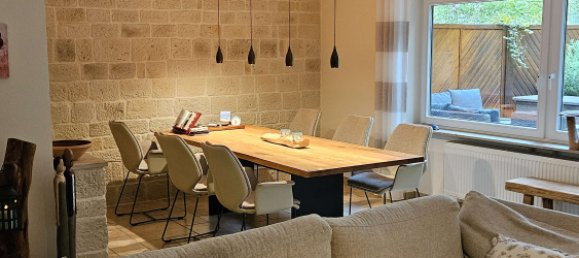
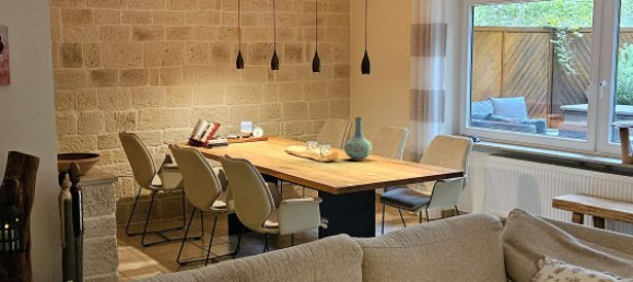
+ vase [343,116,373,162]
